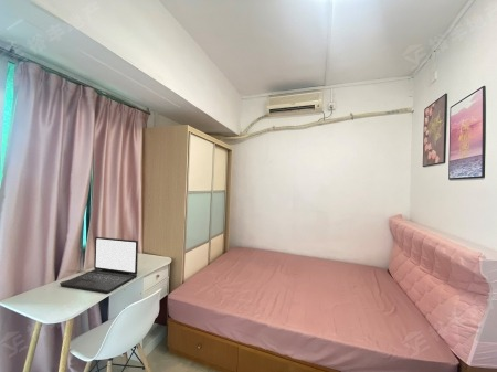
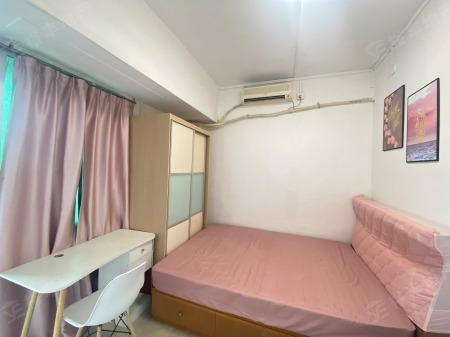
- laptop [60,236,139,295]
